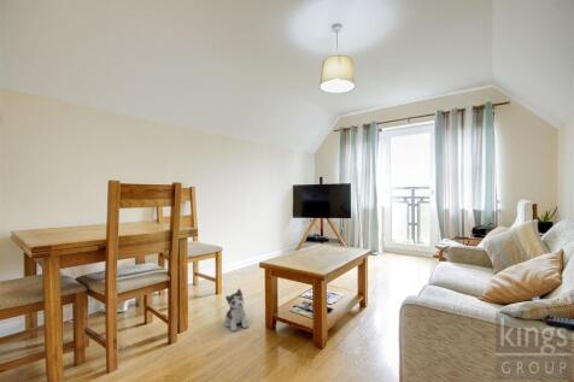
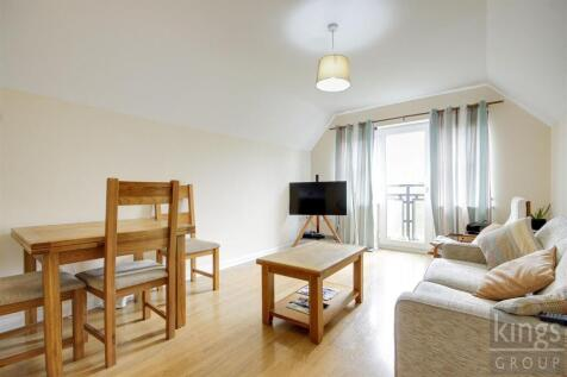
- plush toy [223,287,250,333]
